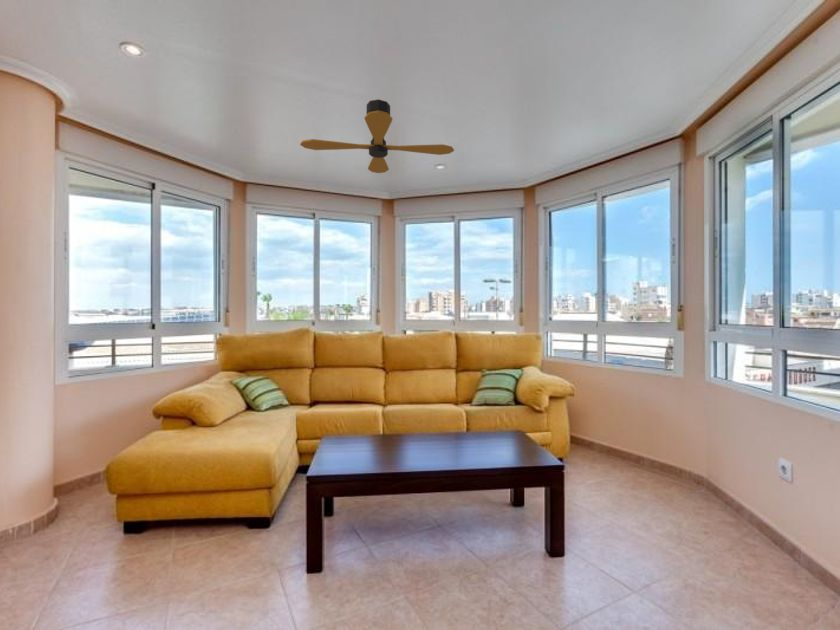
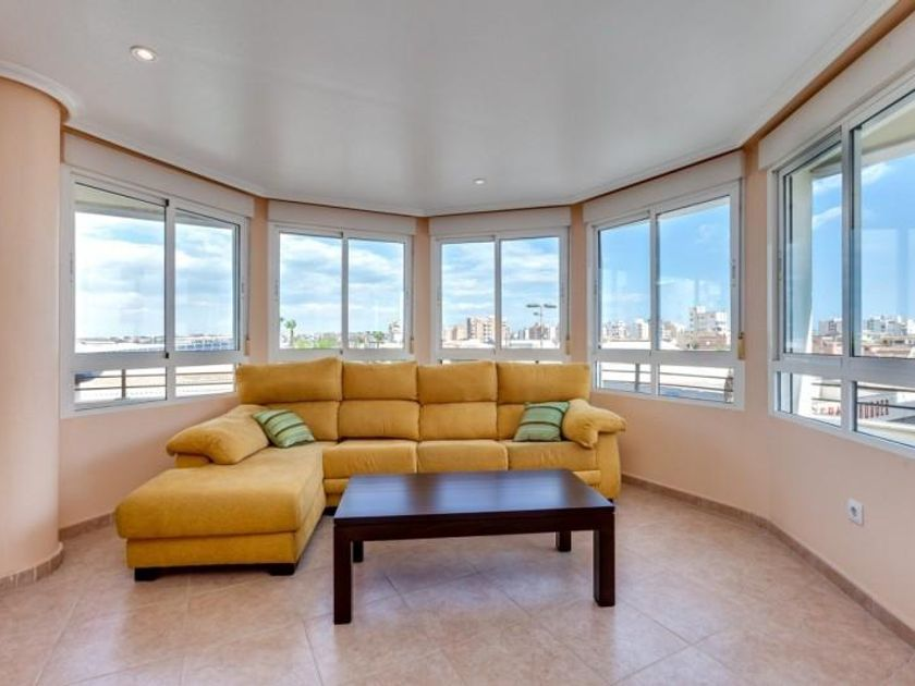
- ceiling fan [299,98,455,174]
